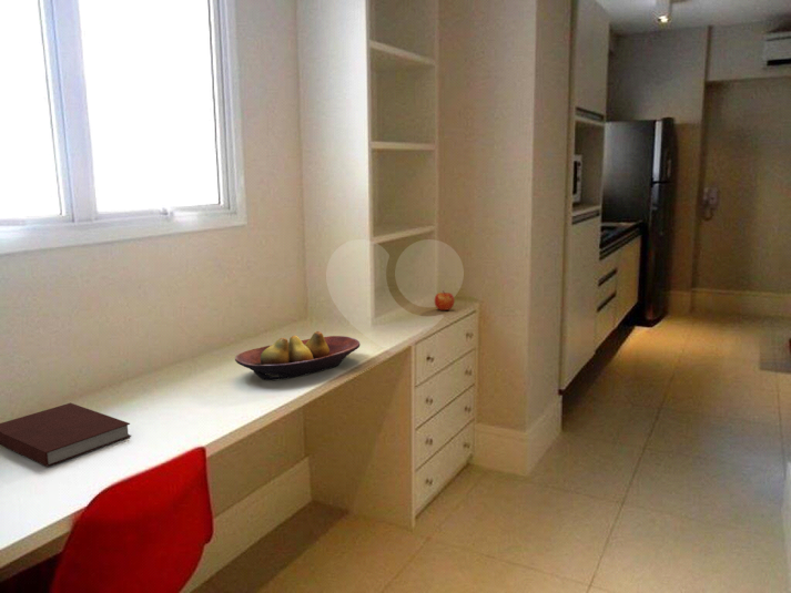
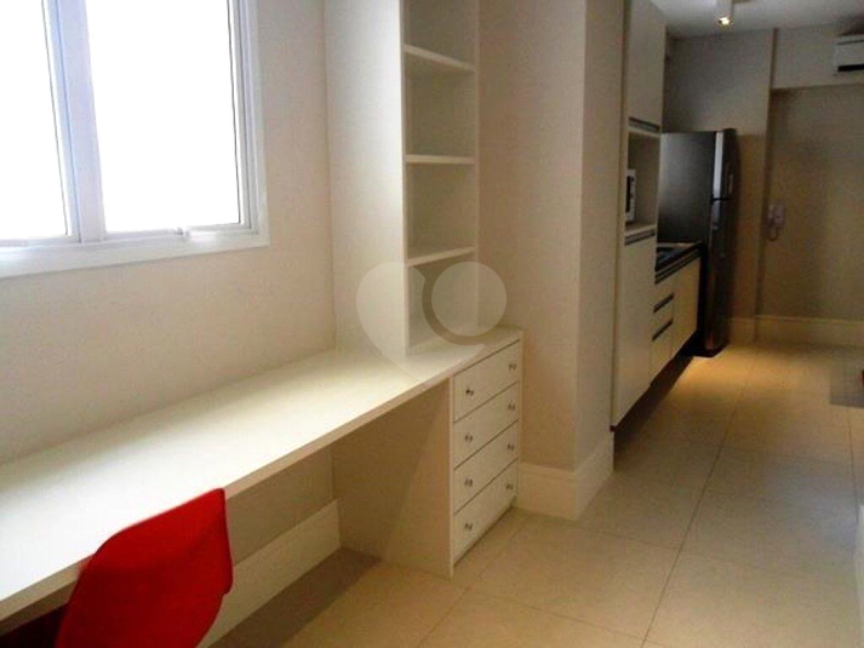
- fruit bowl [234,330,362,381]
- apple [434,290,456,311]
- notebook [0,401,132,468]
